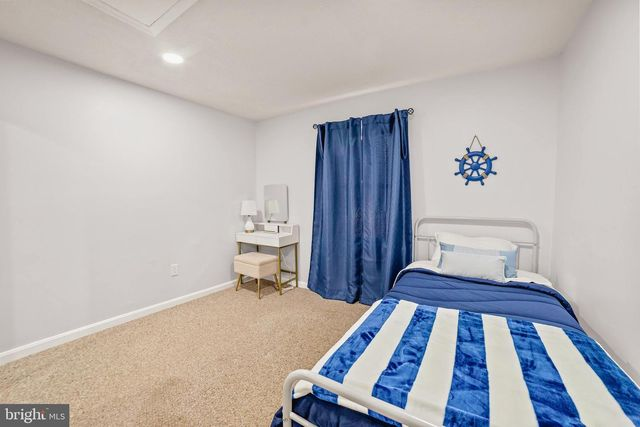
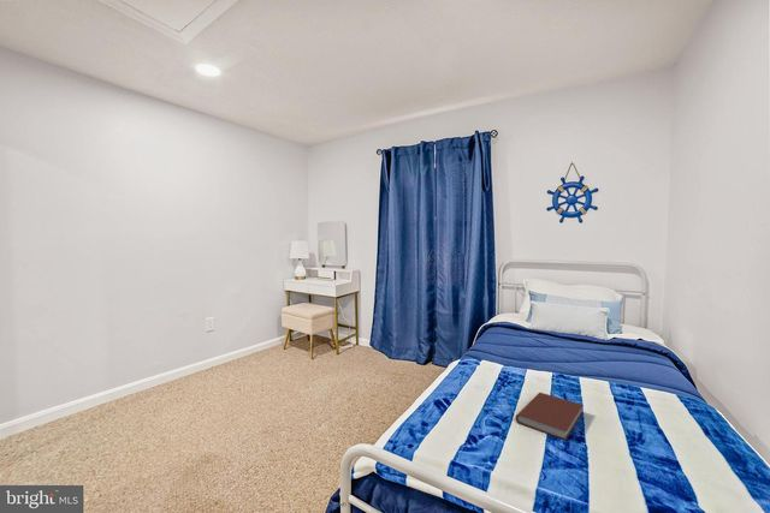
+ book [515,392,585,441]
